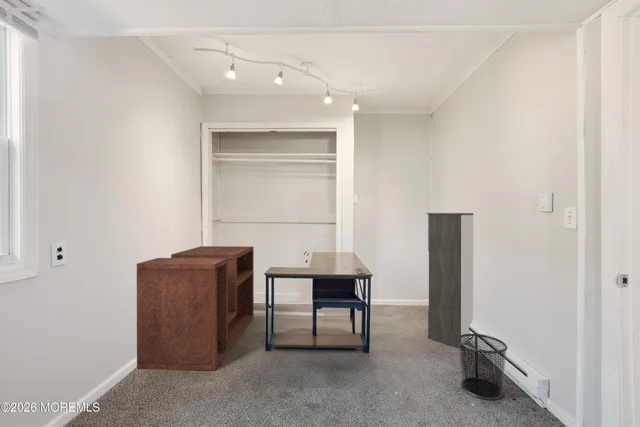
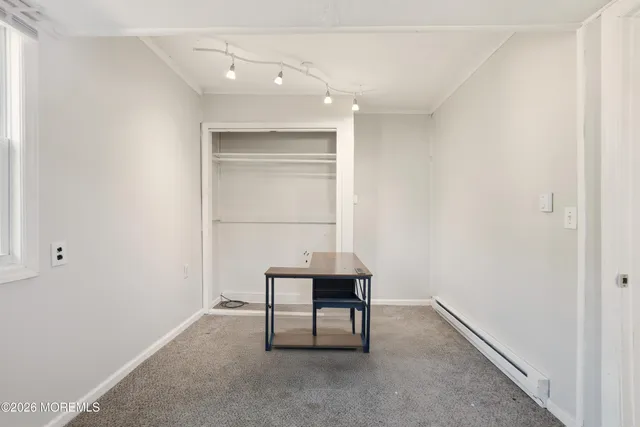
- bookshelf [136,245,255,371]
- waste bin [457,333,508,401]
- storage cabinet [426,212,474,348]
